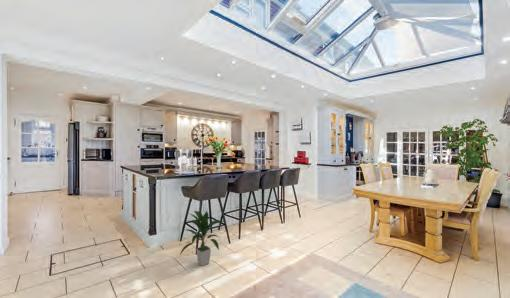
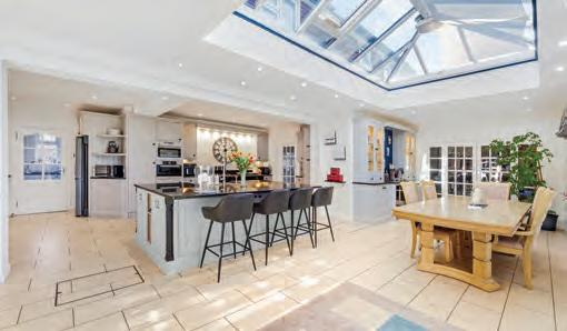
- indoor plant [179,210,227,267]
